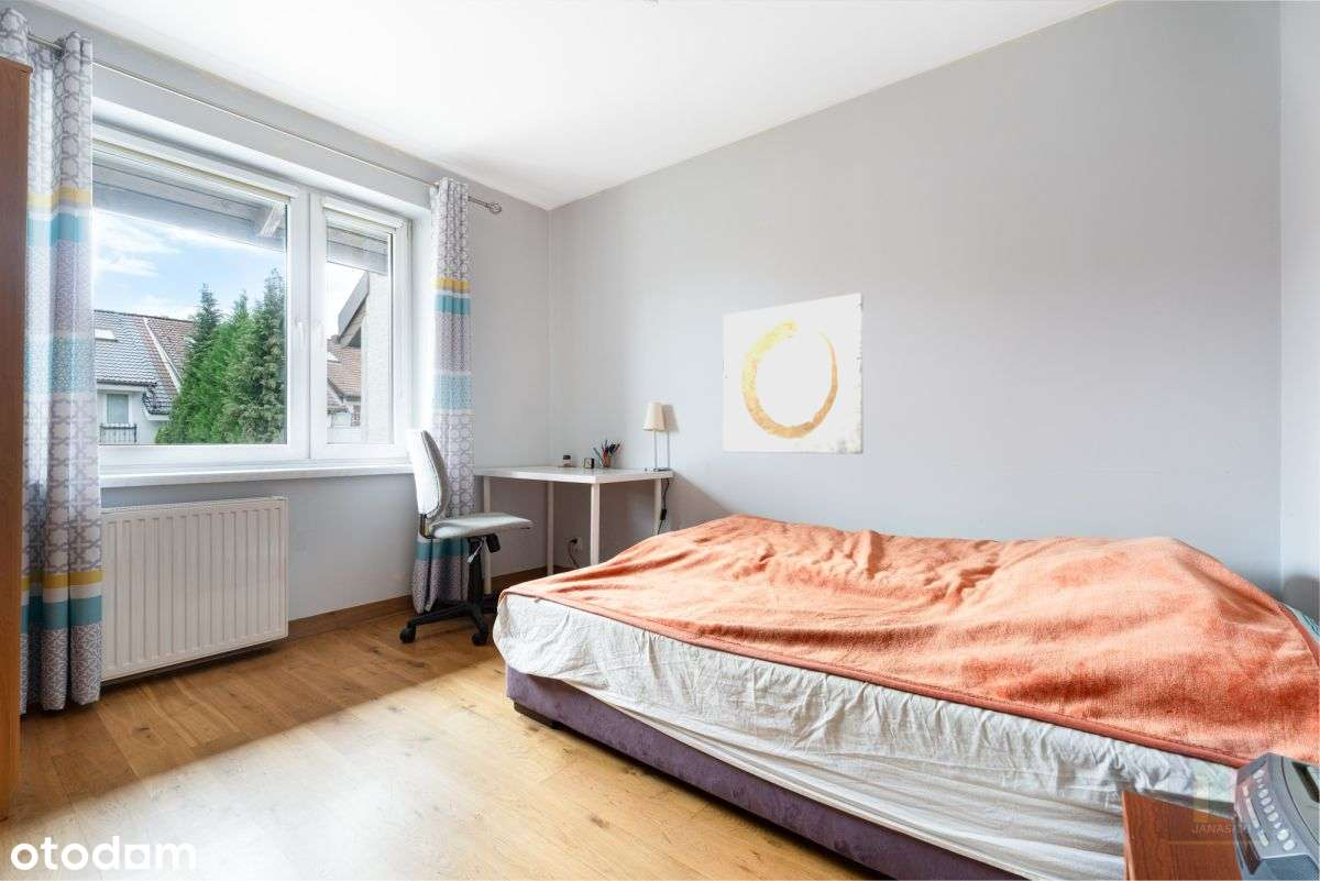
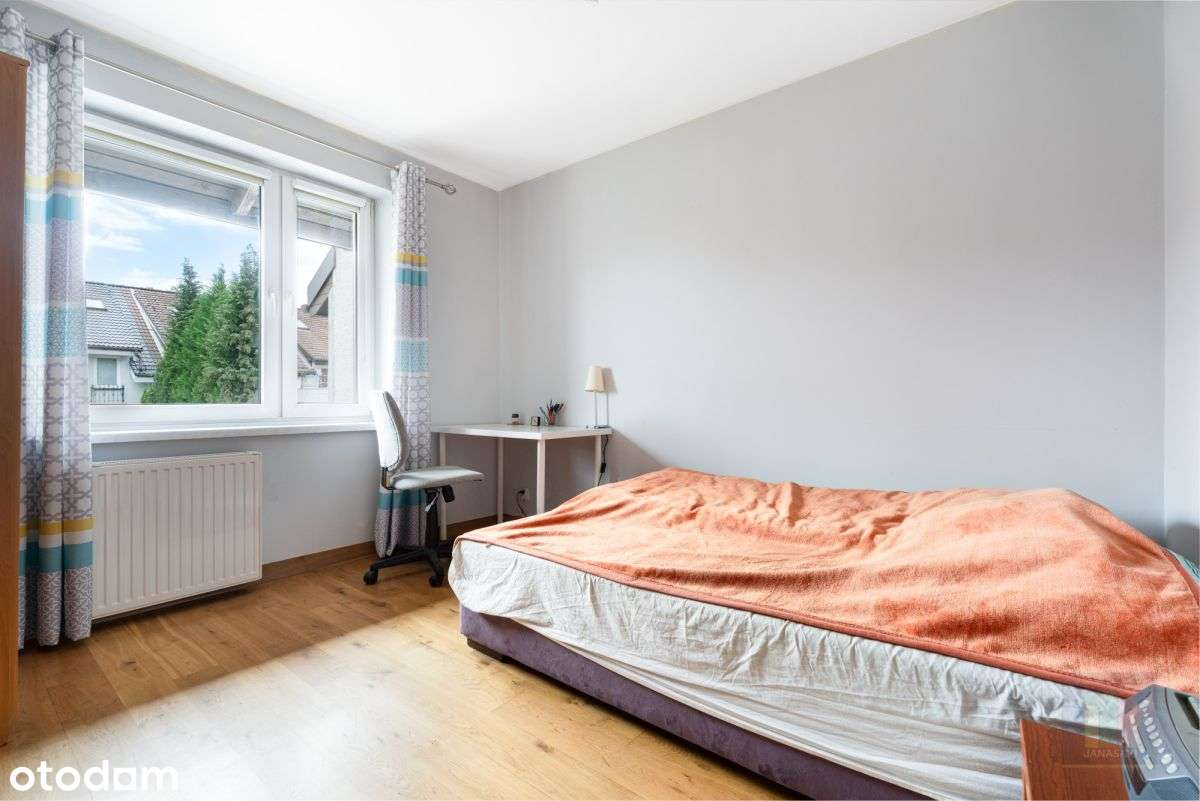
- wall art [722,291,865,455]
